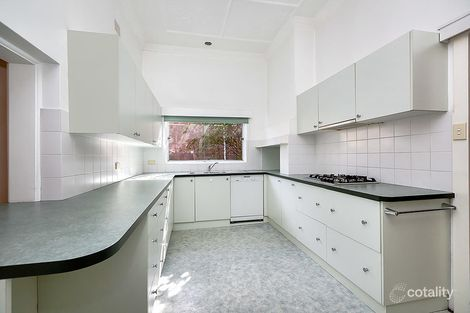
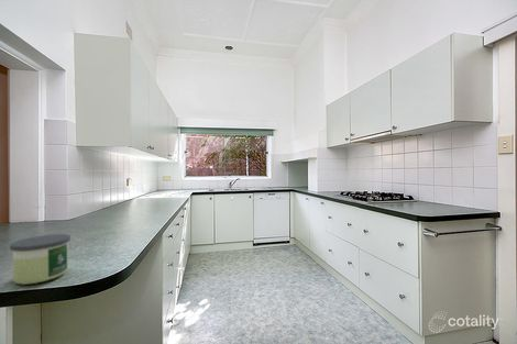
+ candle [9,233,72,286]
